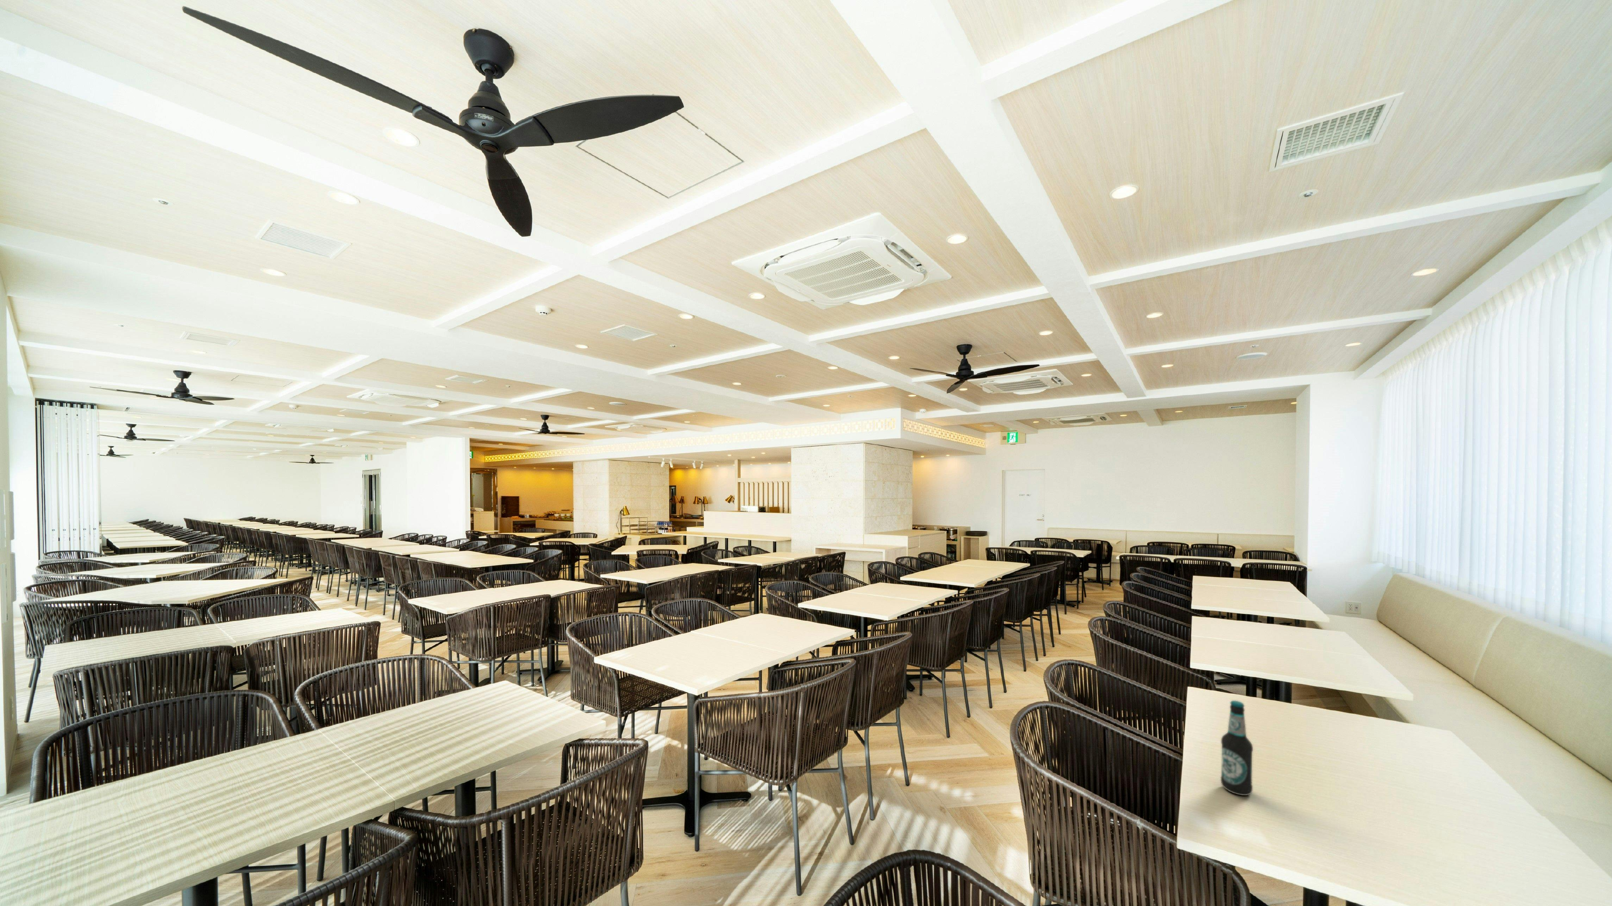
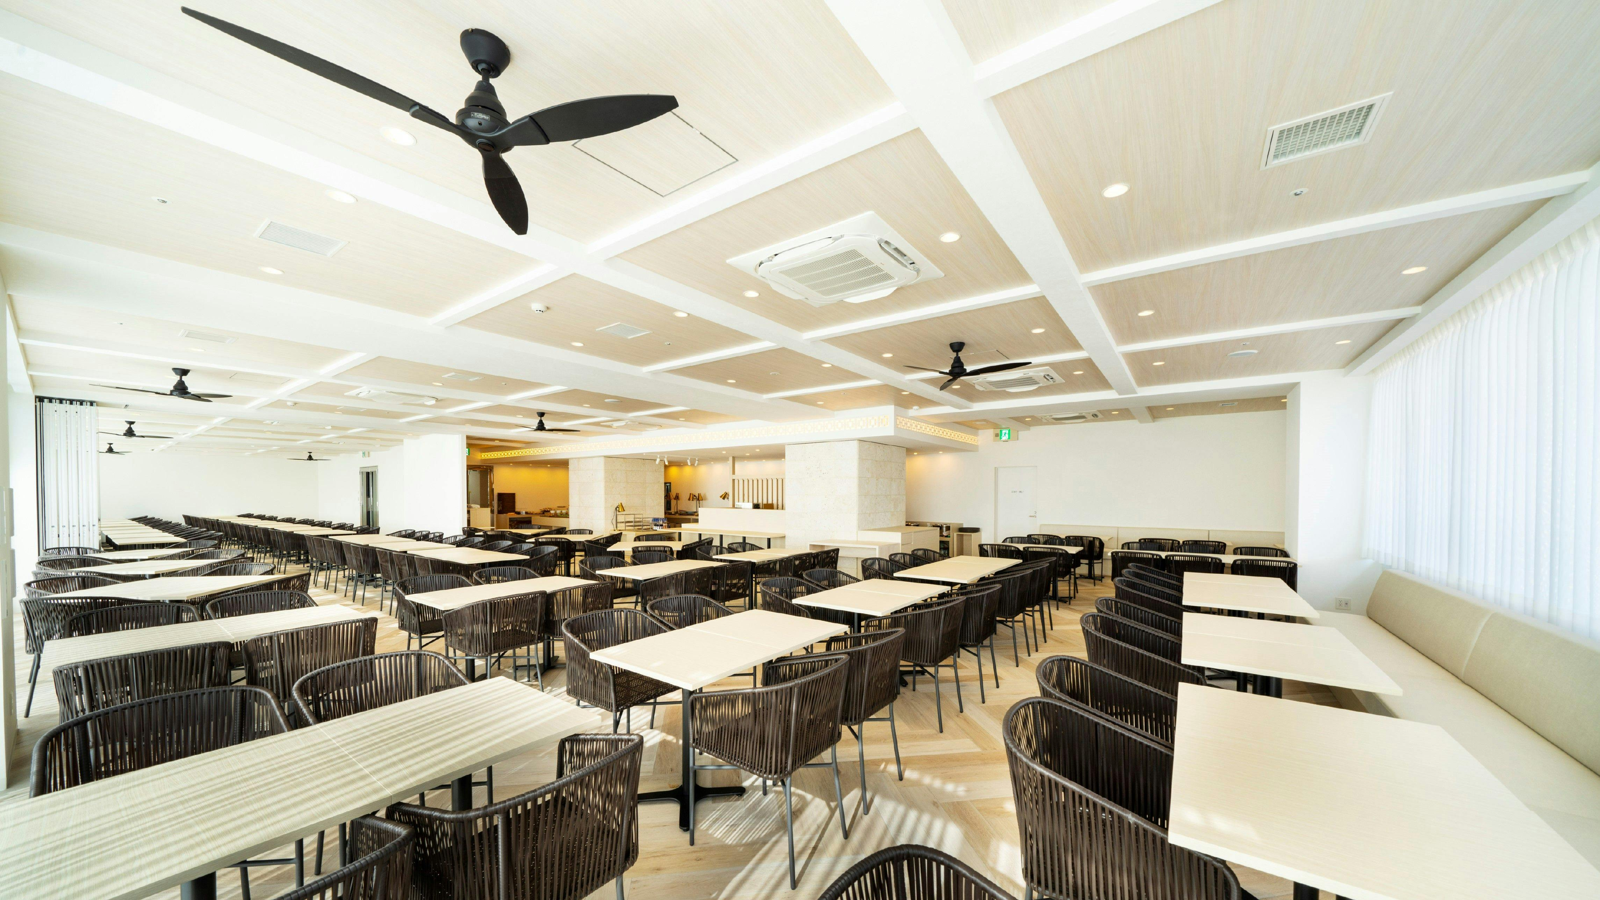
- bottle [1220,700,1253,795]
